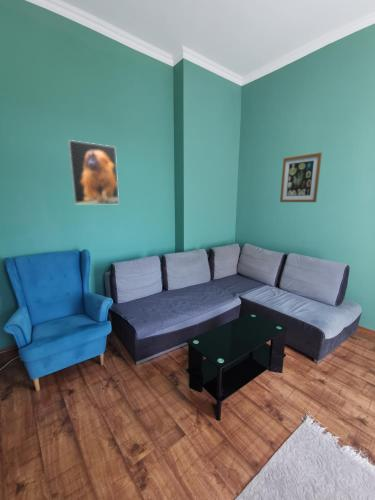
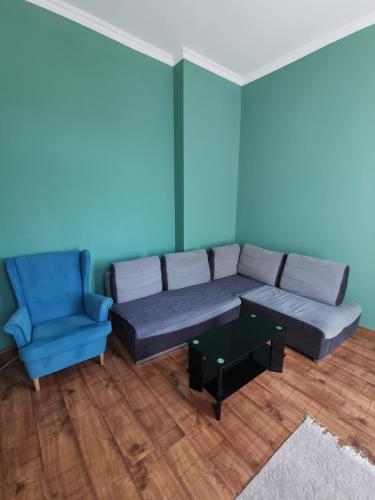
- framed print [67,139,120,206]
- wall art [279,151,323,203]
